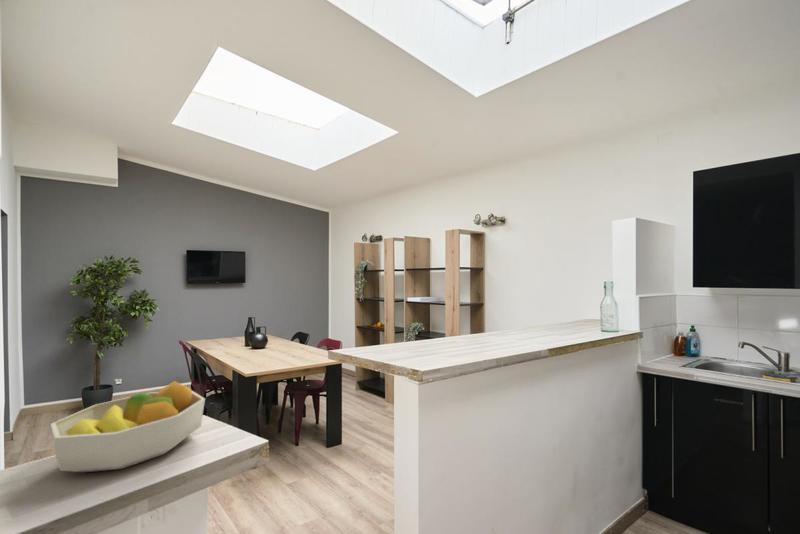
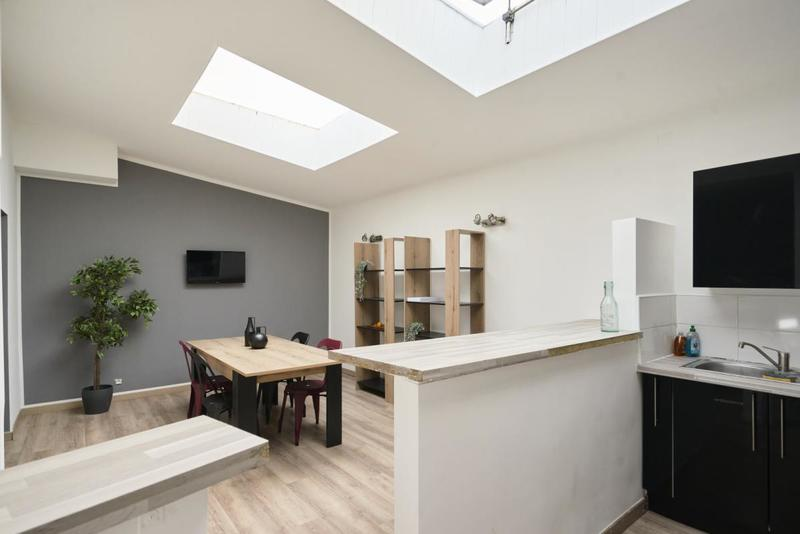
- fruit bowl [50,380,206,473]
